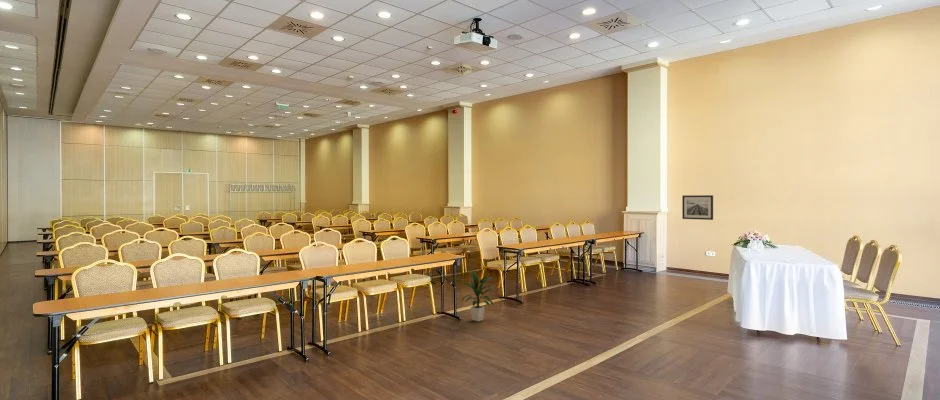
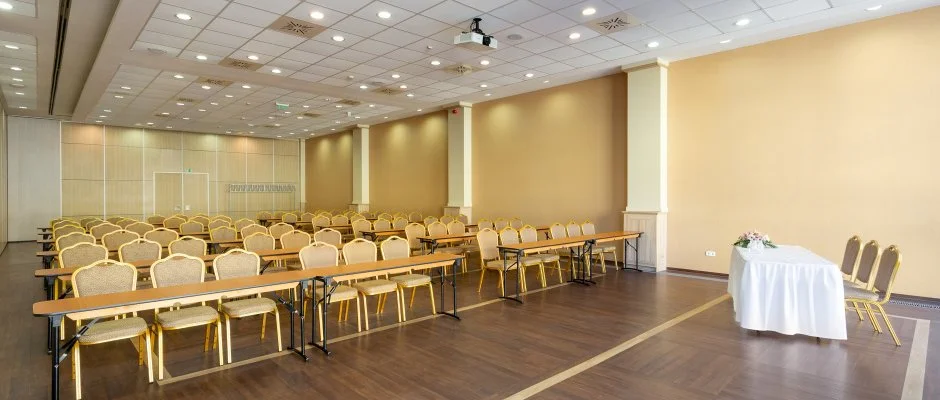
- indoor plant [459,269,495,322]
- wall art [681,194,714,221]
